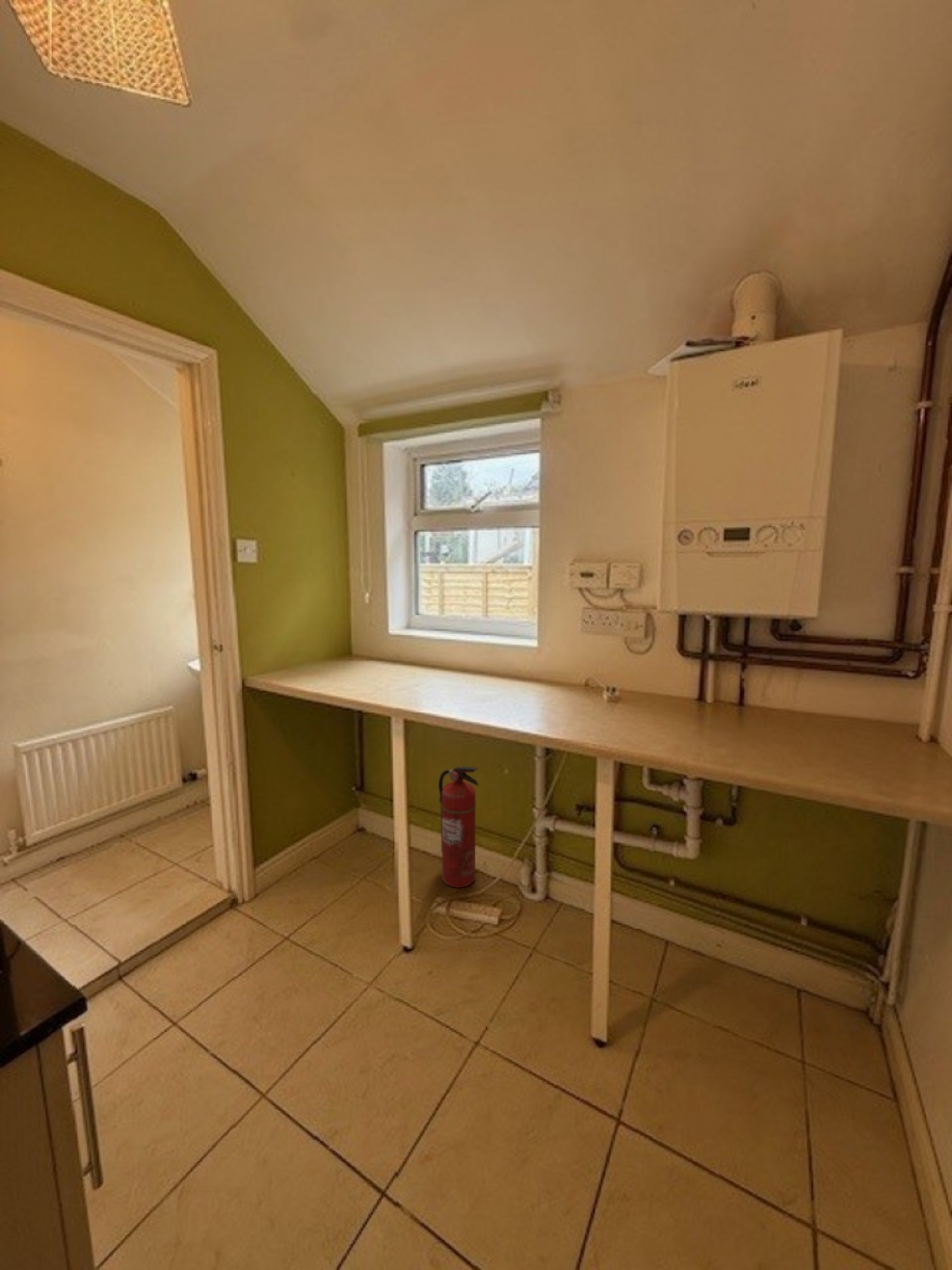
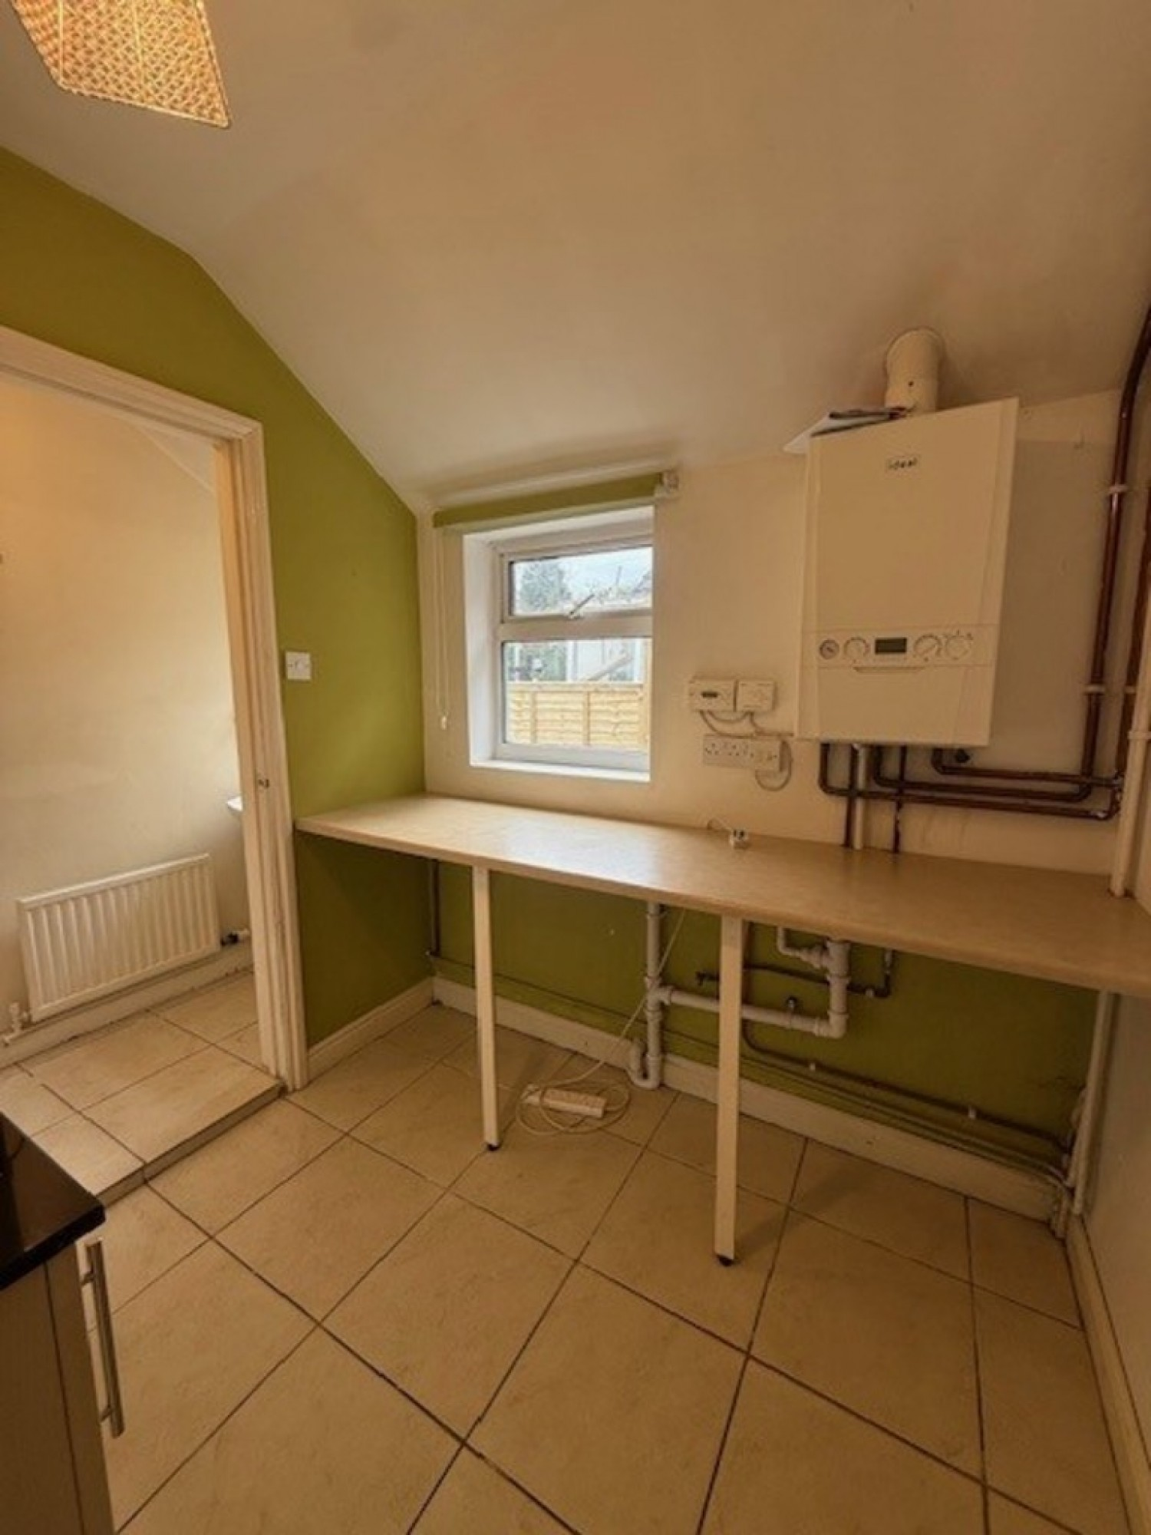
- fire extinguisher [438,765,479,888]
